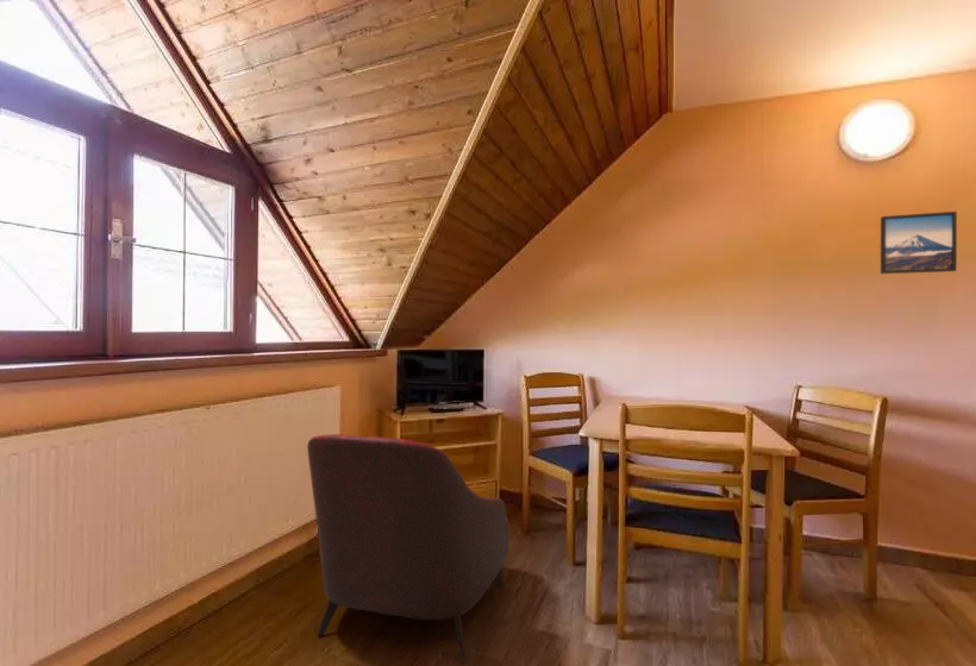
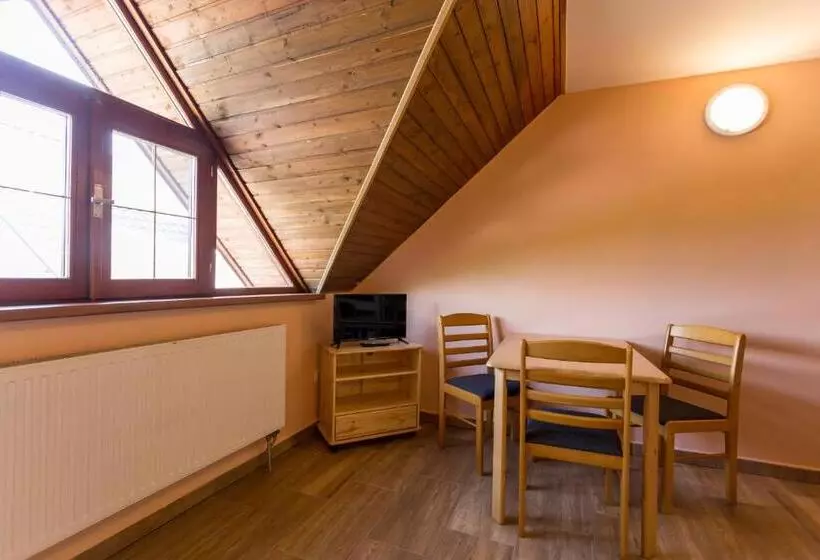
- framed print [880,211,958,275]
- armchair [306,433,511,664]
